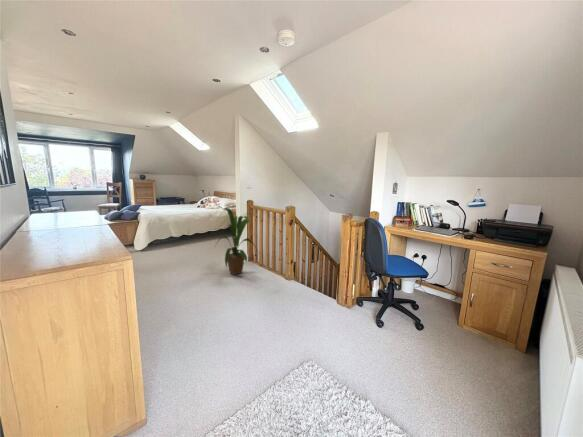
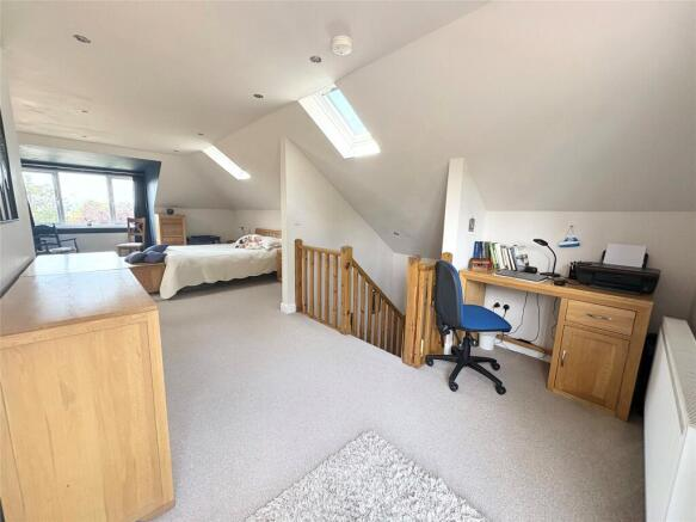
- house plant [213,207,260,276]
